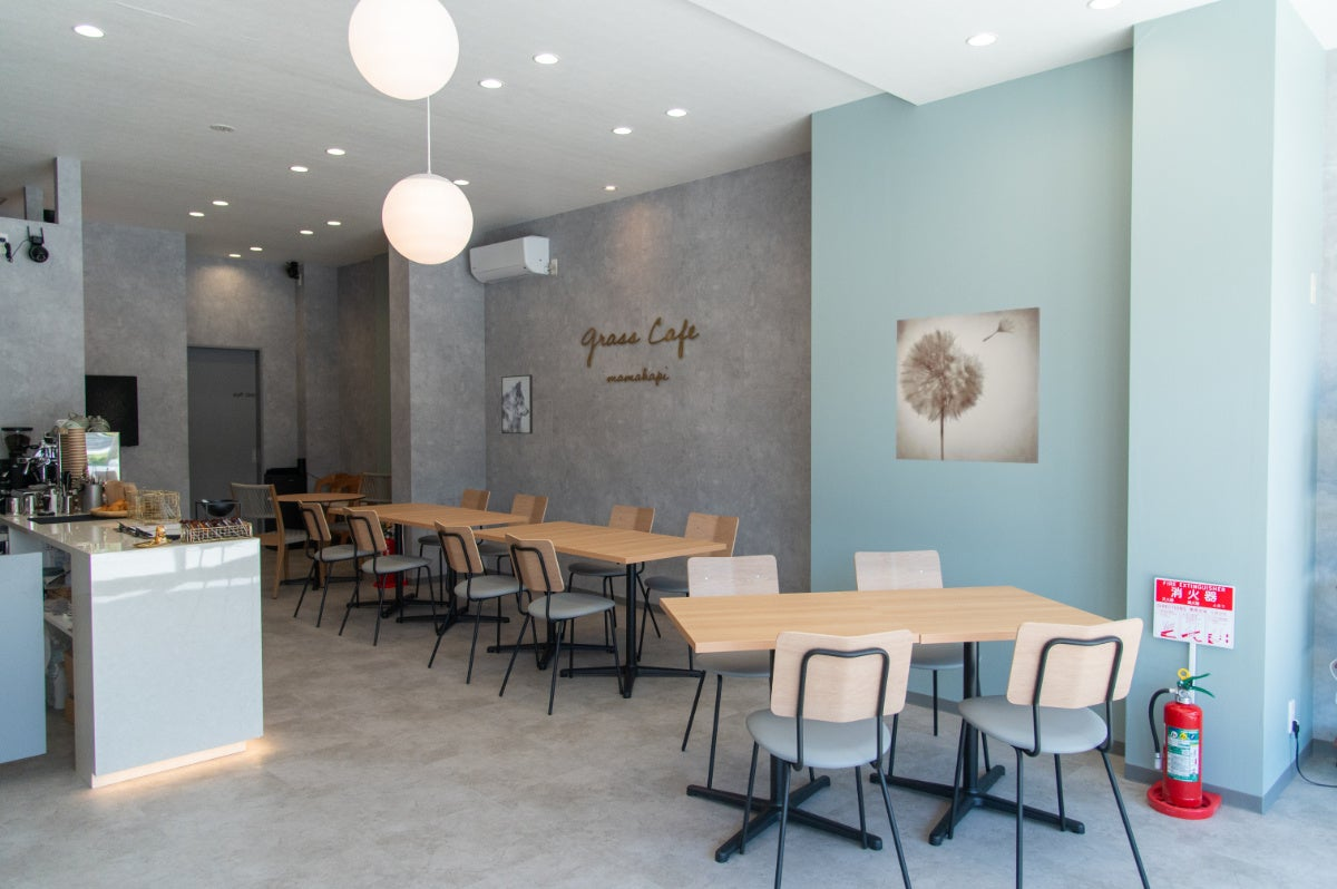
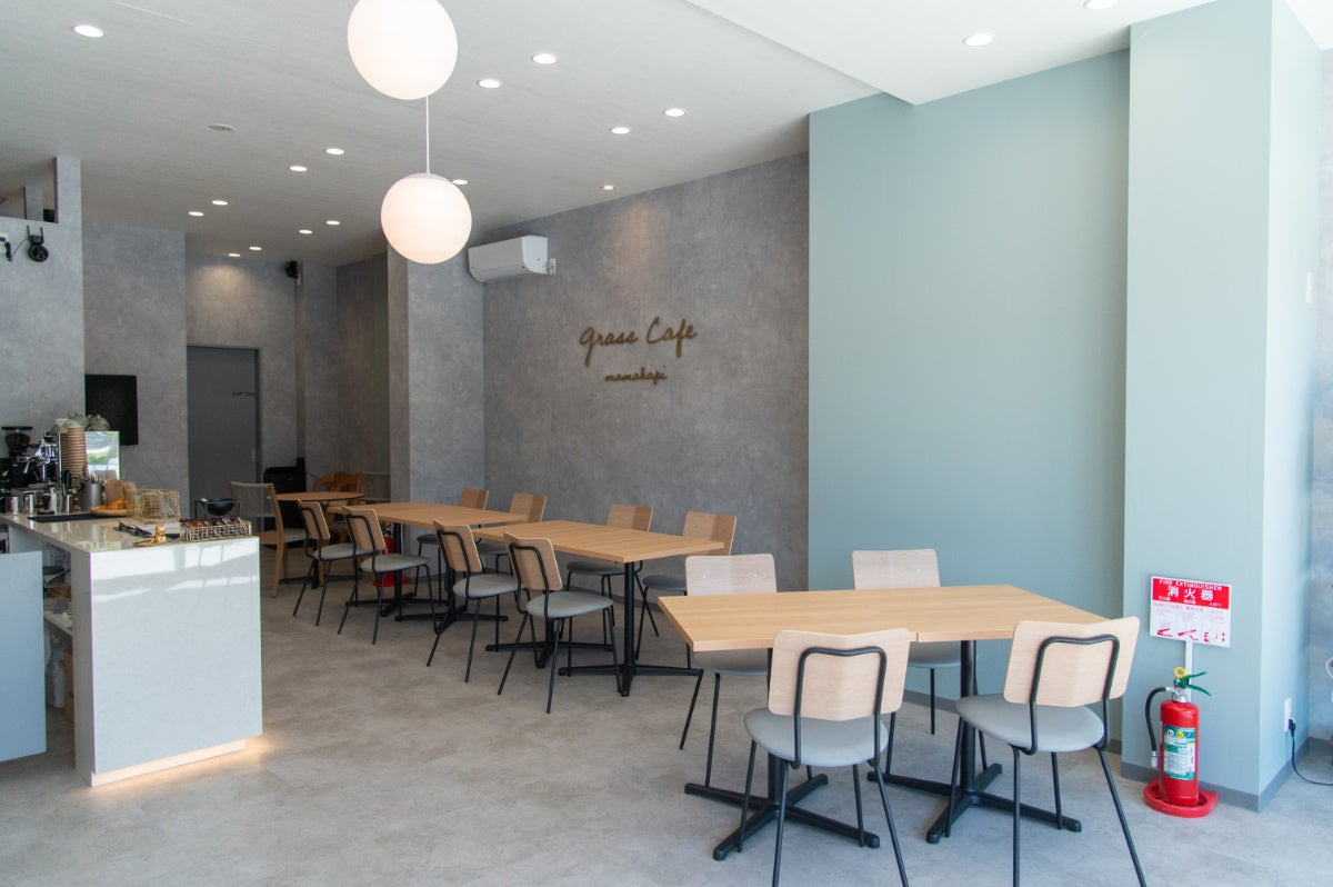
- wall art [895,306,1041,465]
- wall art [500,373,534,434]
